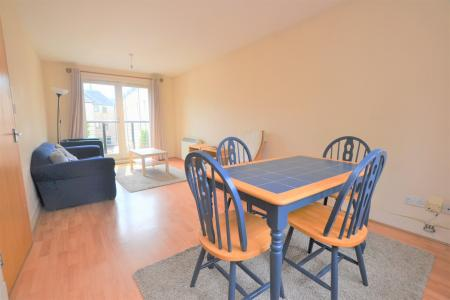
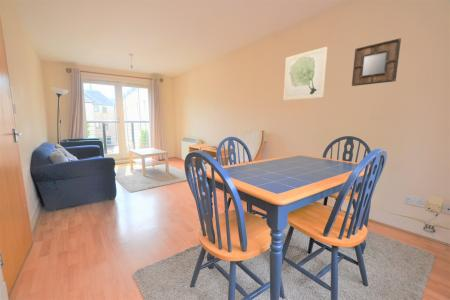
+ wall art [283,46,328,102]
+ home mirror [351,37,402,87]
